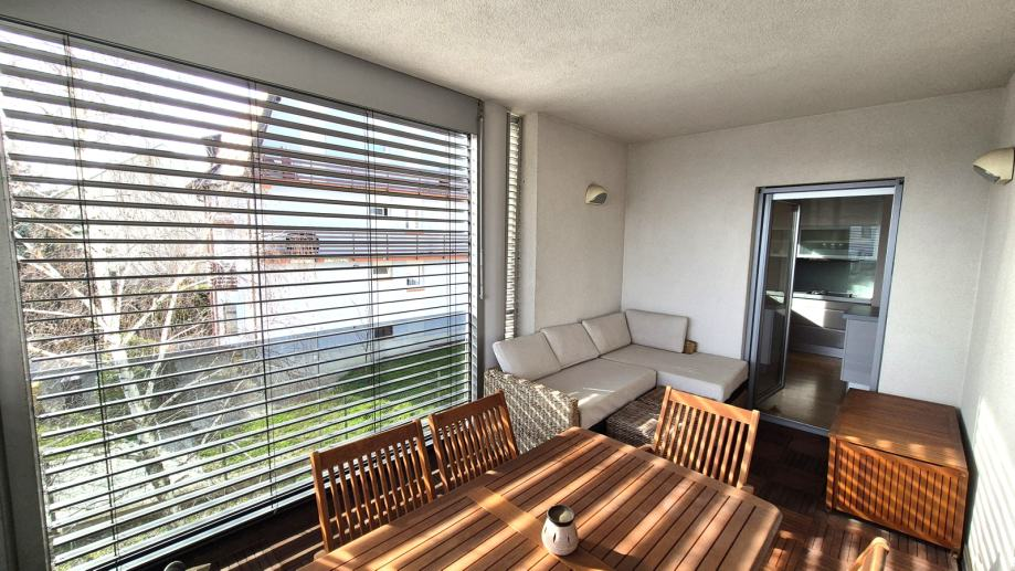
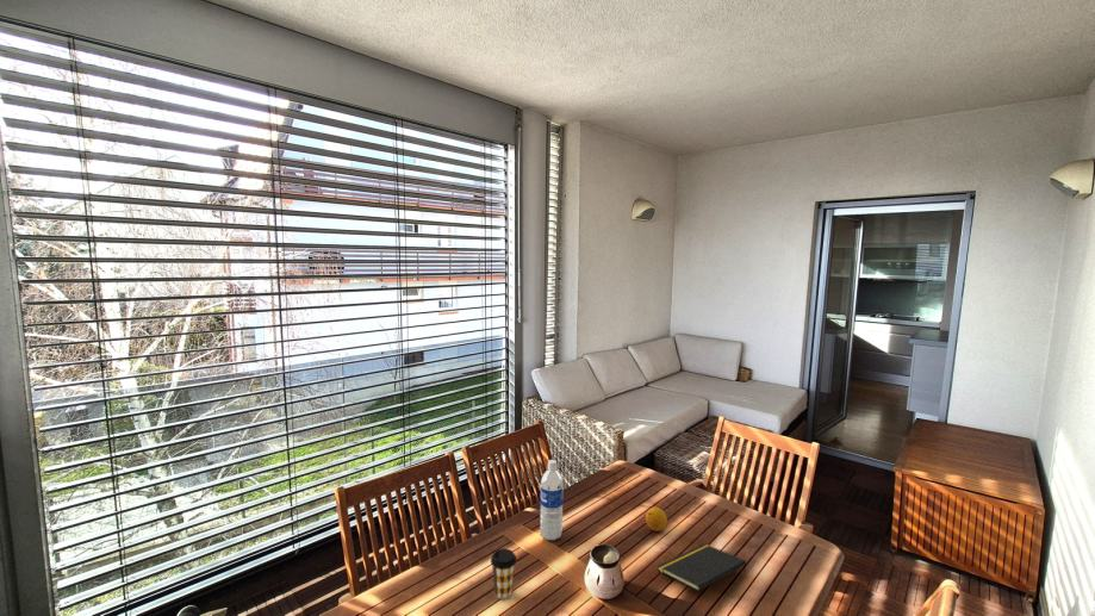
+ fruit [645,506,668,533]
+ coffee cup [490,547,517,601]
+ notepad [657,542,747,592]
+ water bottle [539,459,565,541]
